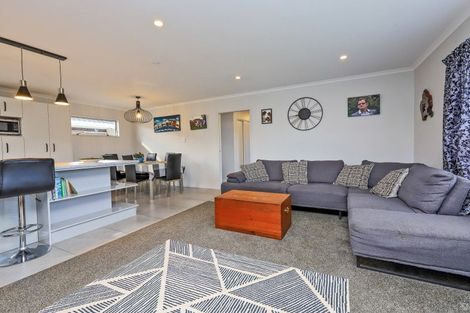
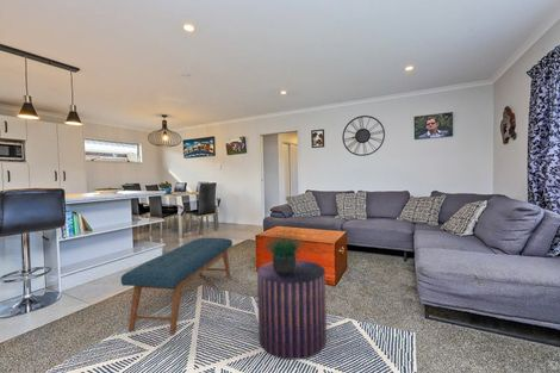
+ bench [120,237,234,336]
+ potted plant [260,222,310,275]
+ stool [256,259,328,361]
